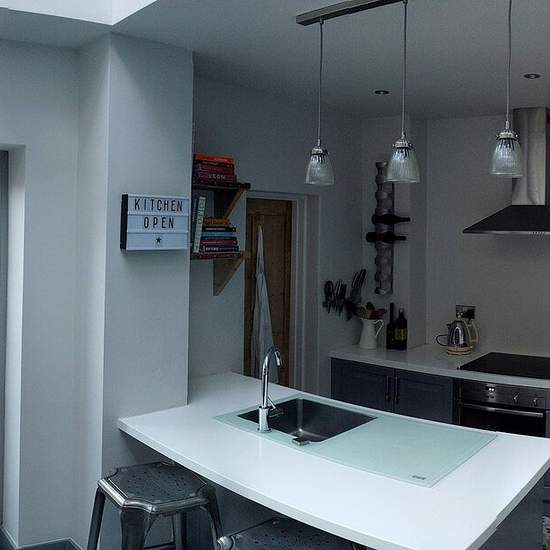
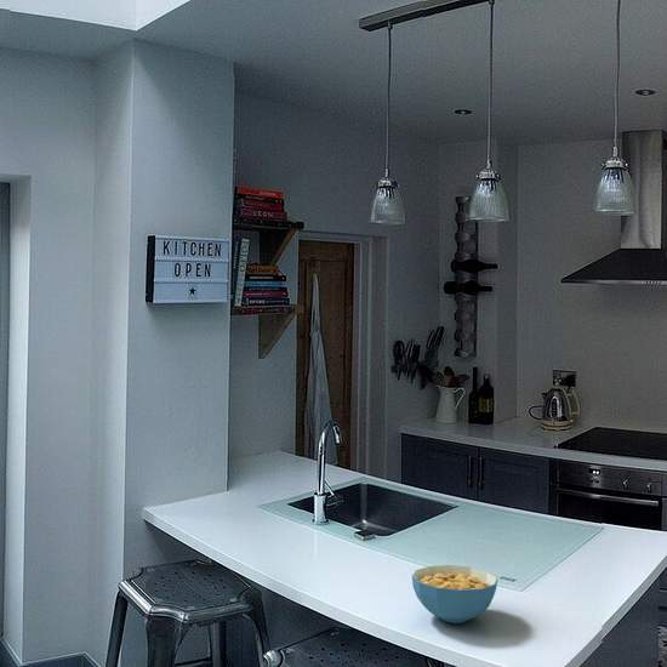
+ cereal bowl [411,564,498,625]
